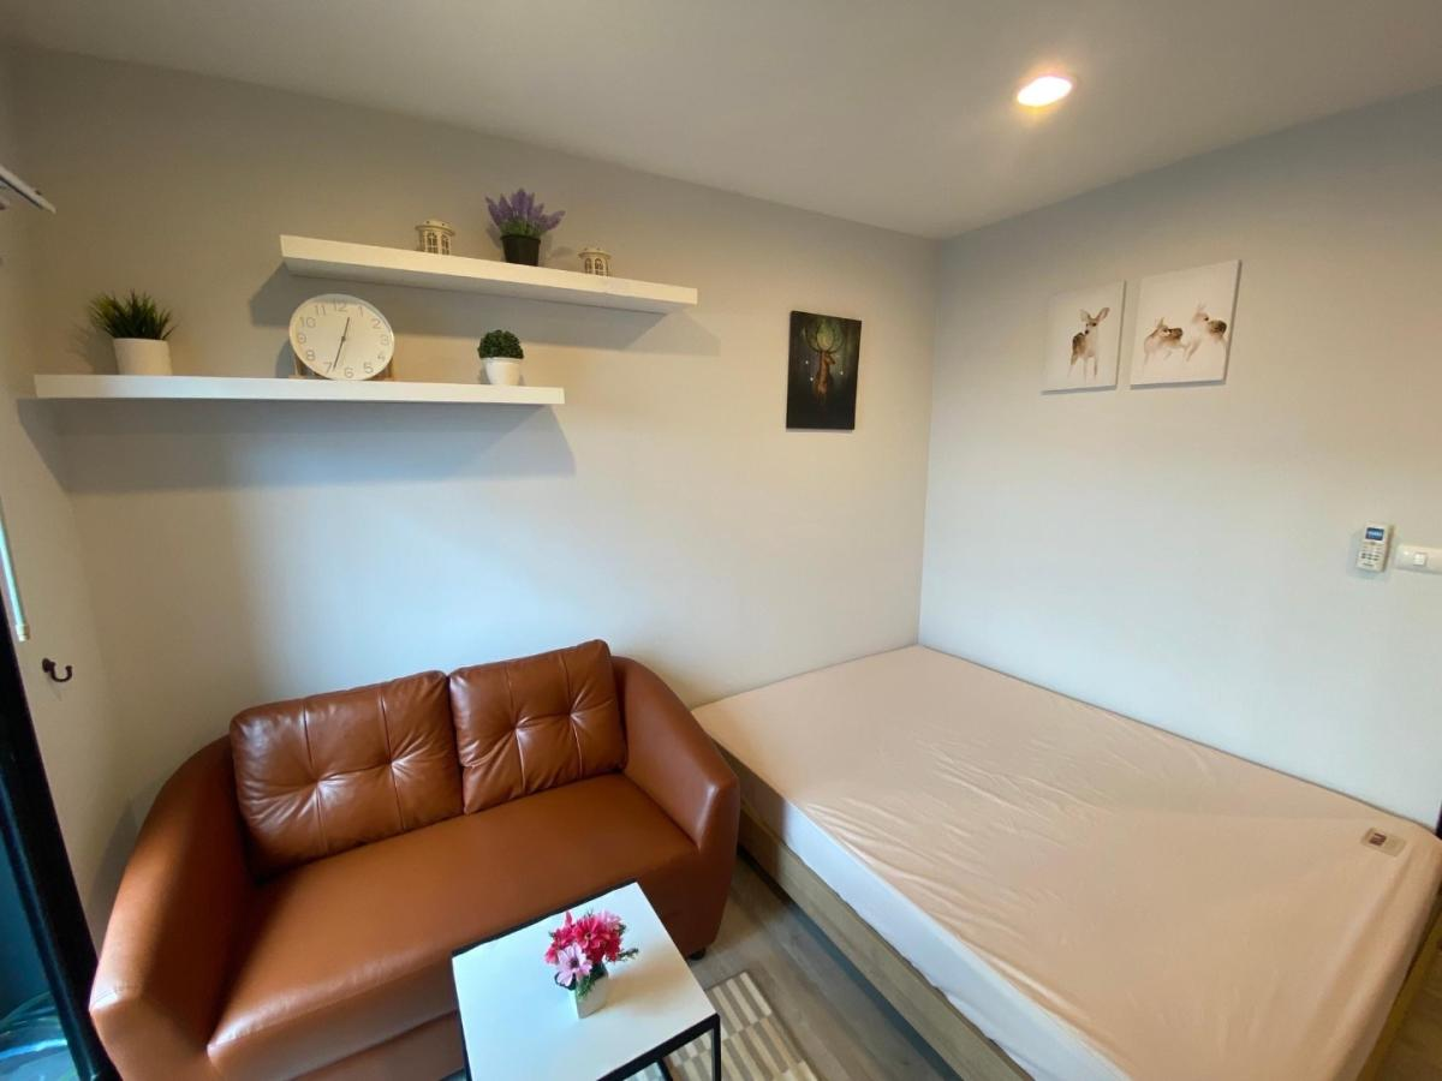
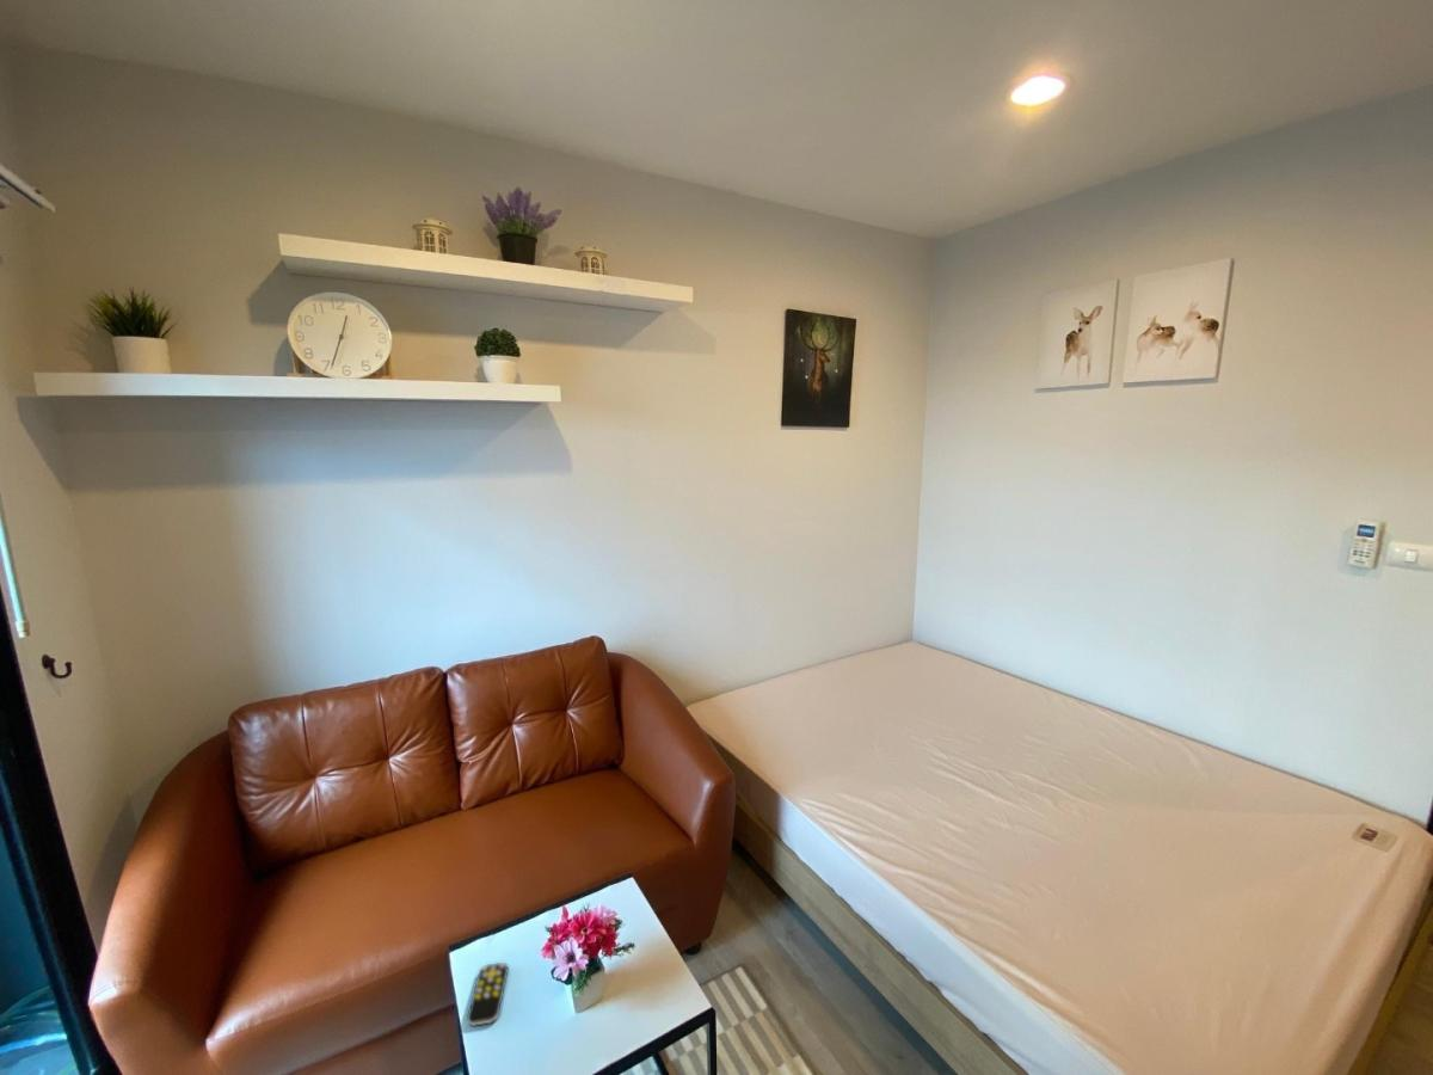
+ remote control [466,962,510,1027]
